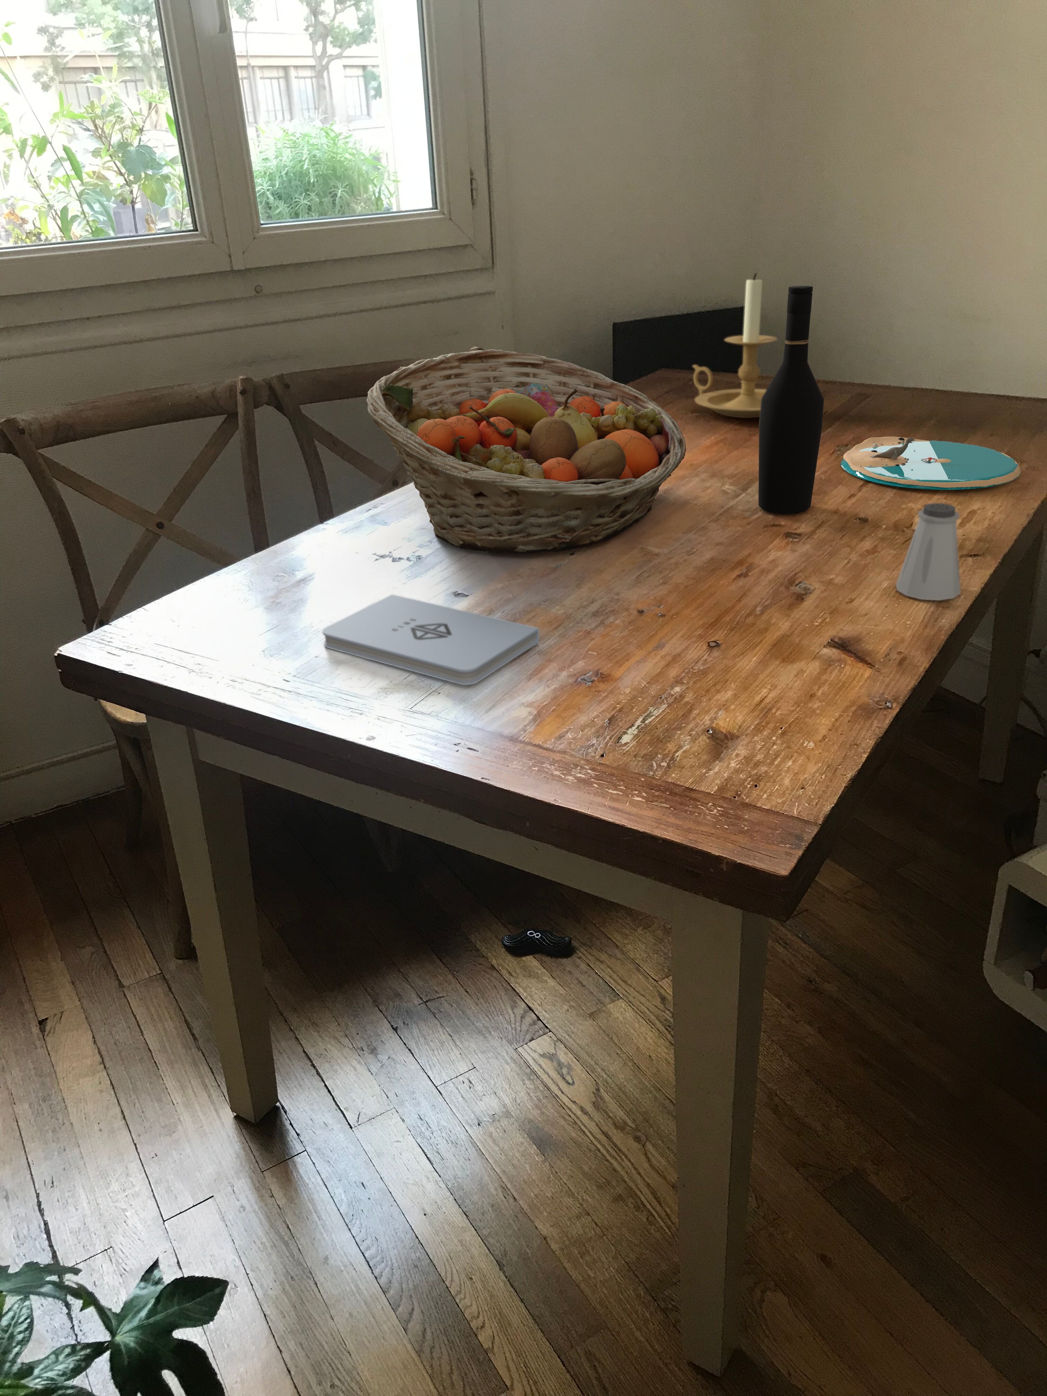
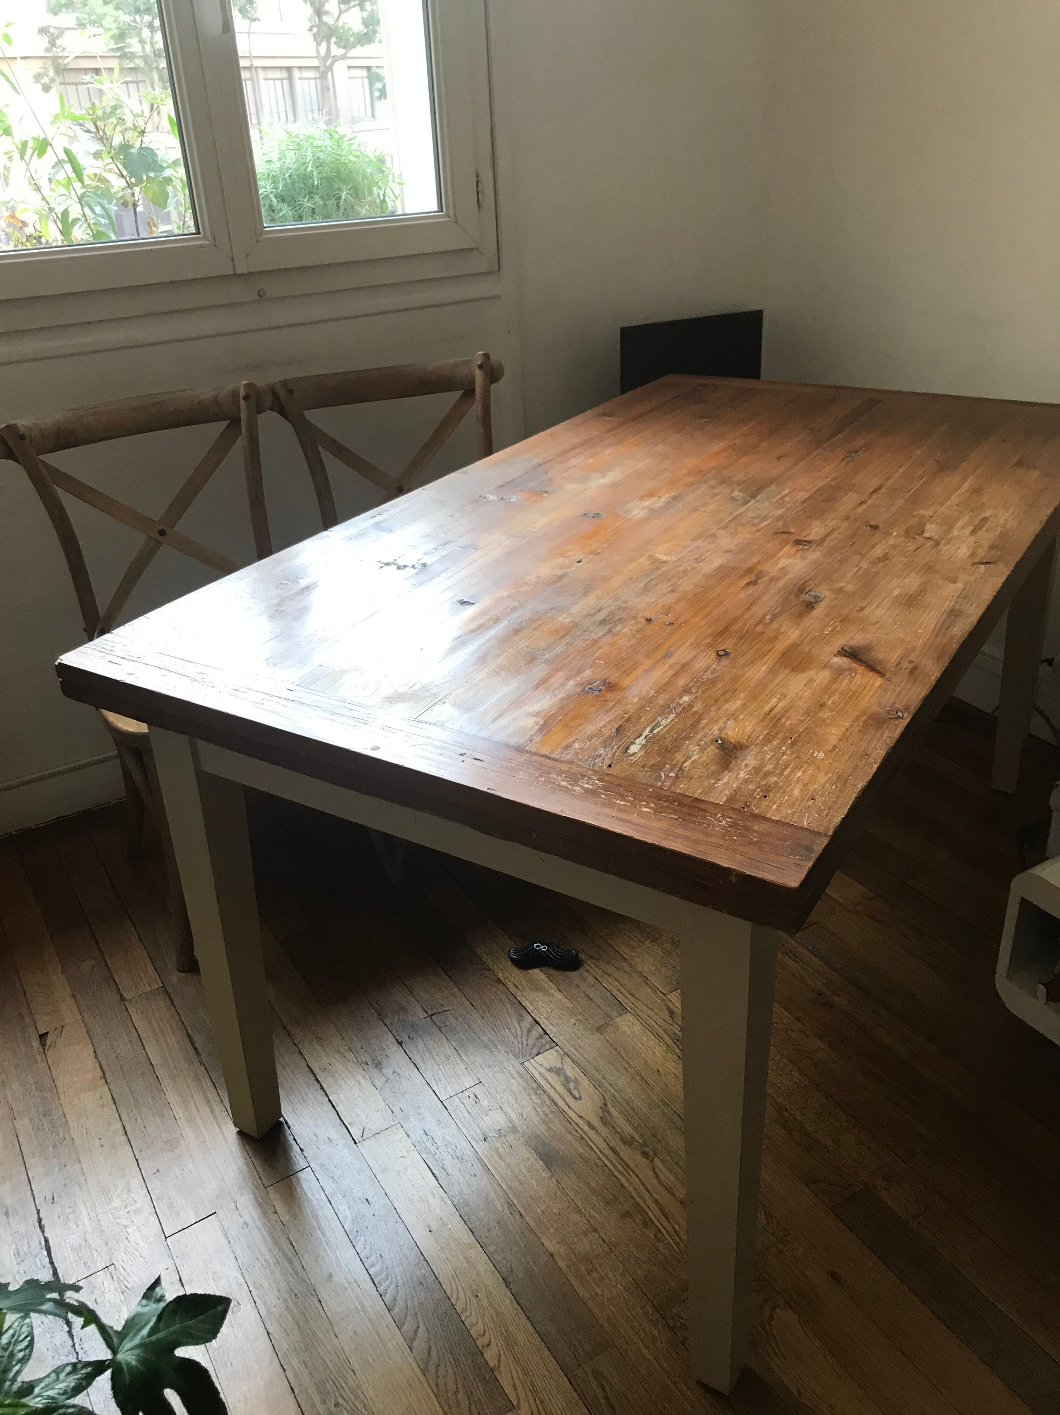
- fruit basket [366,348,686,554]
- notepad [322,594,540,685]
- candle holder [692,273,778,418]
- plate [840,436,1021,490]
- wine bottle [758,286,825,514]
- saltshaker [895,502,961,600]
